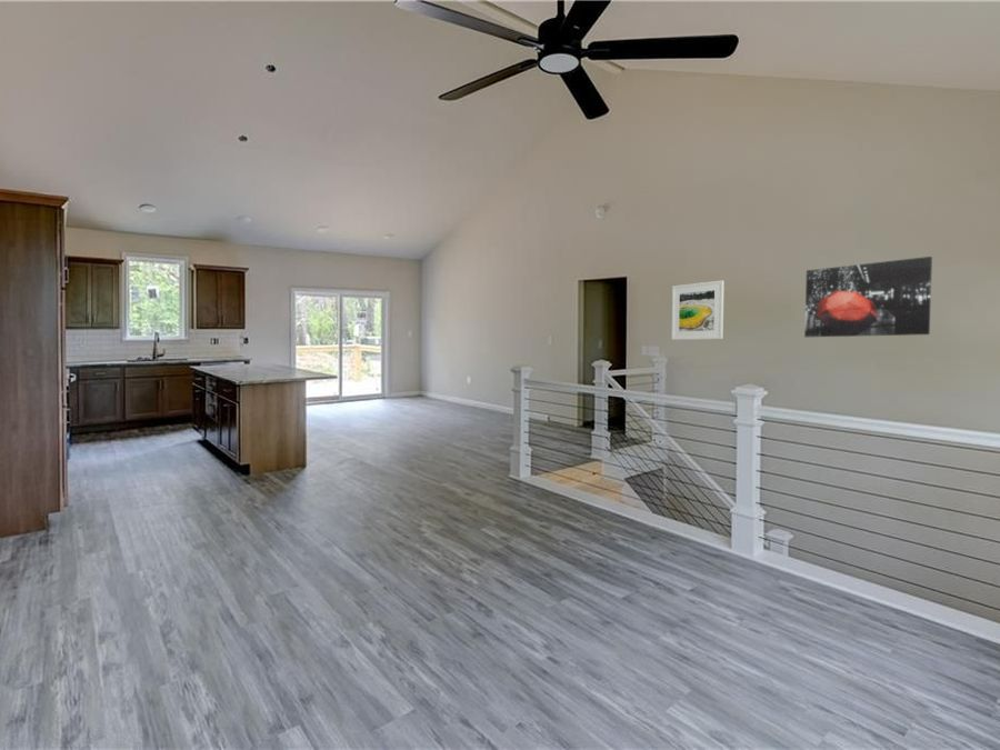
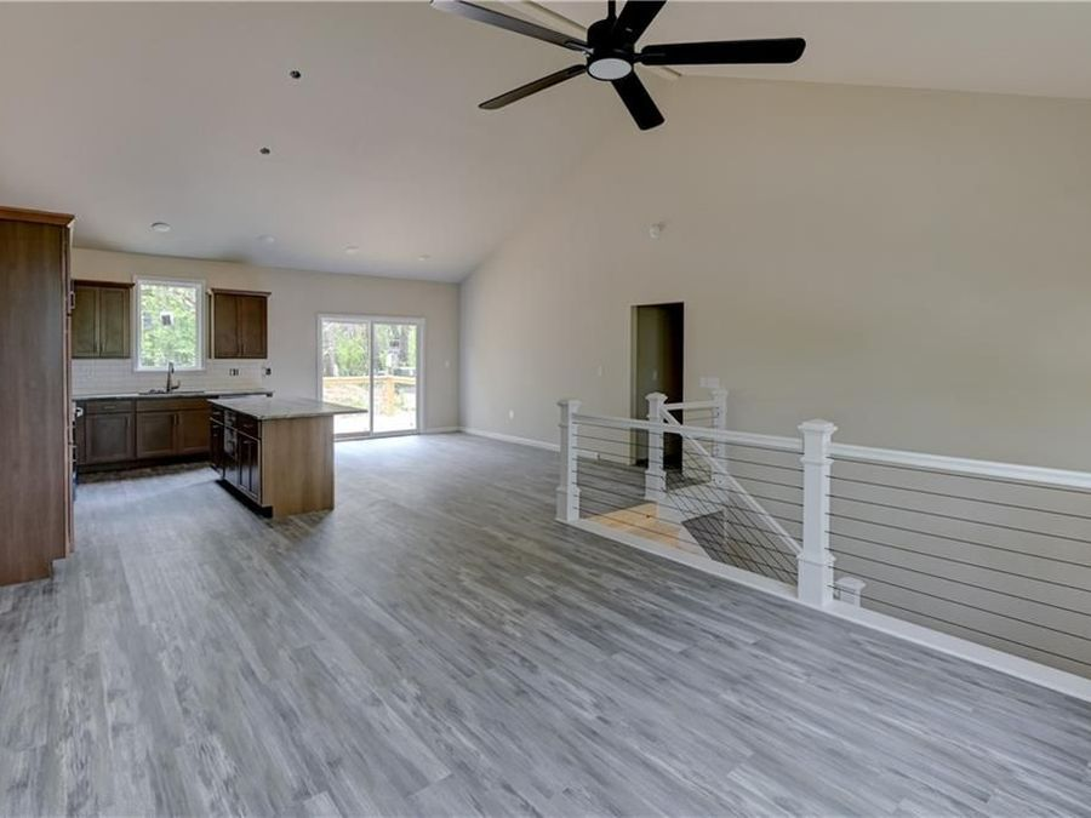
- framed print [670,279,724,341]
- wall art [803,256,933,338]
